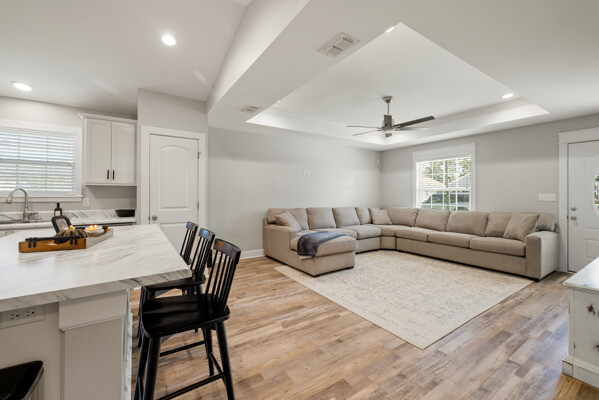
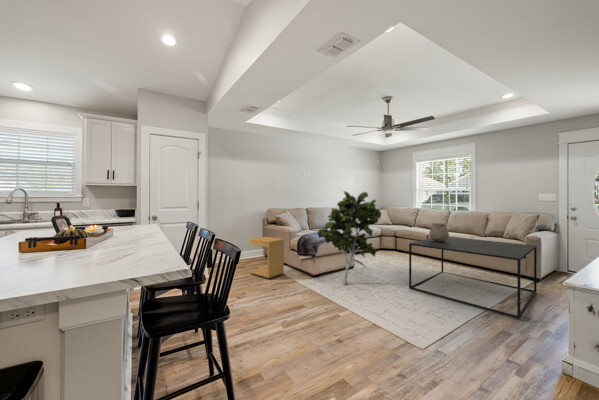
+ ceramic pot [428,222,450,242]
+ coffee table [408,236,538,320]
+ indoor plant [316,190,382,286]
+ side table [248,236,285,279]
